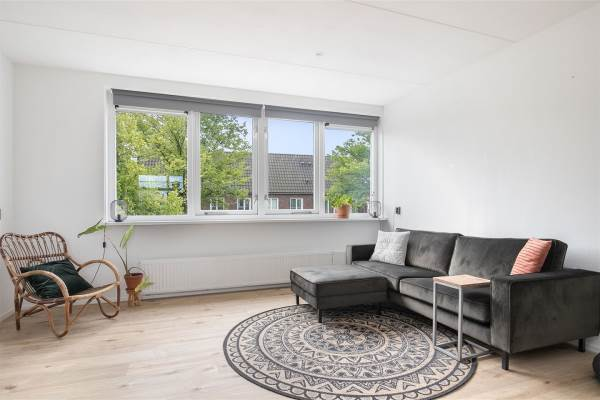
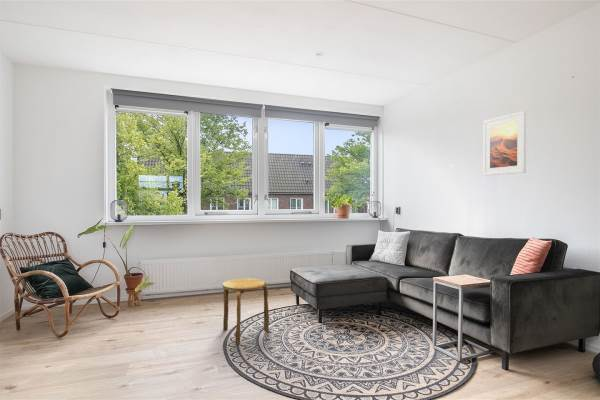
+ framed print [483,110,527,177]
+ stool [221,277,270,346]
